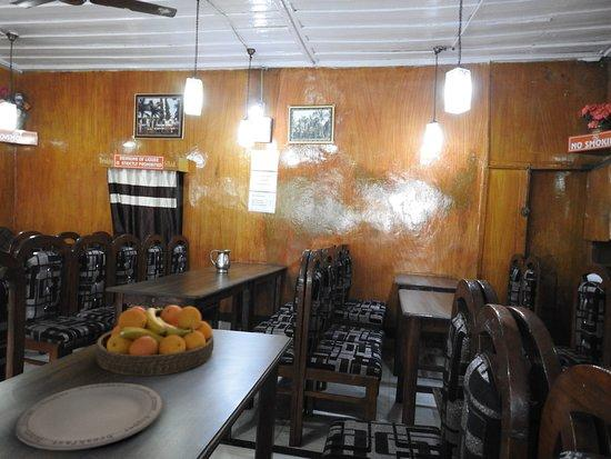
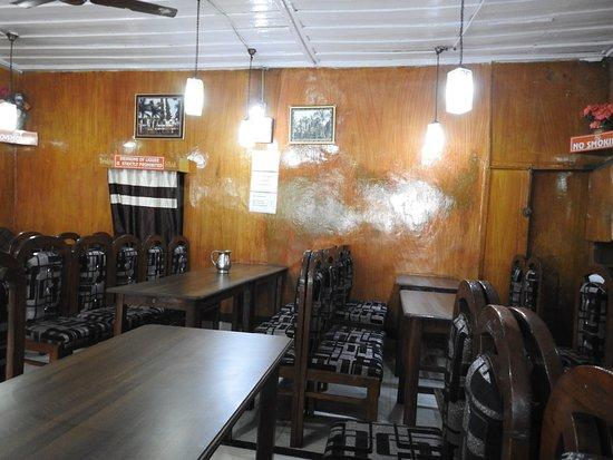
- plate [13,381,163,451]
- fruit bowl [94,305,214,377]
